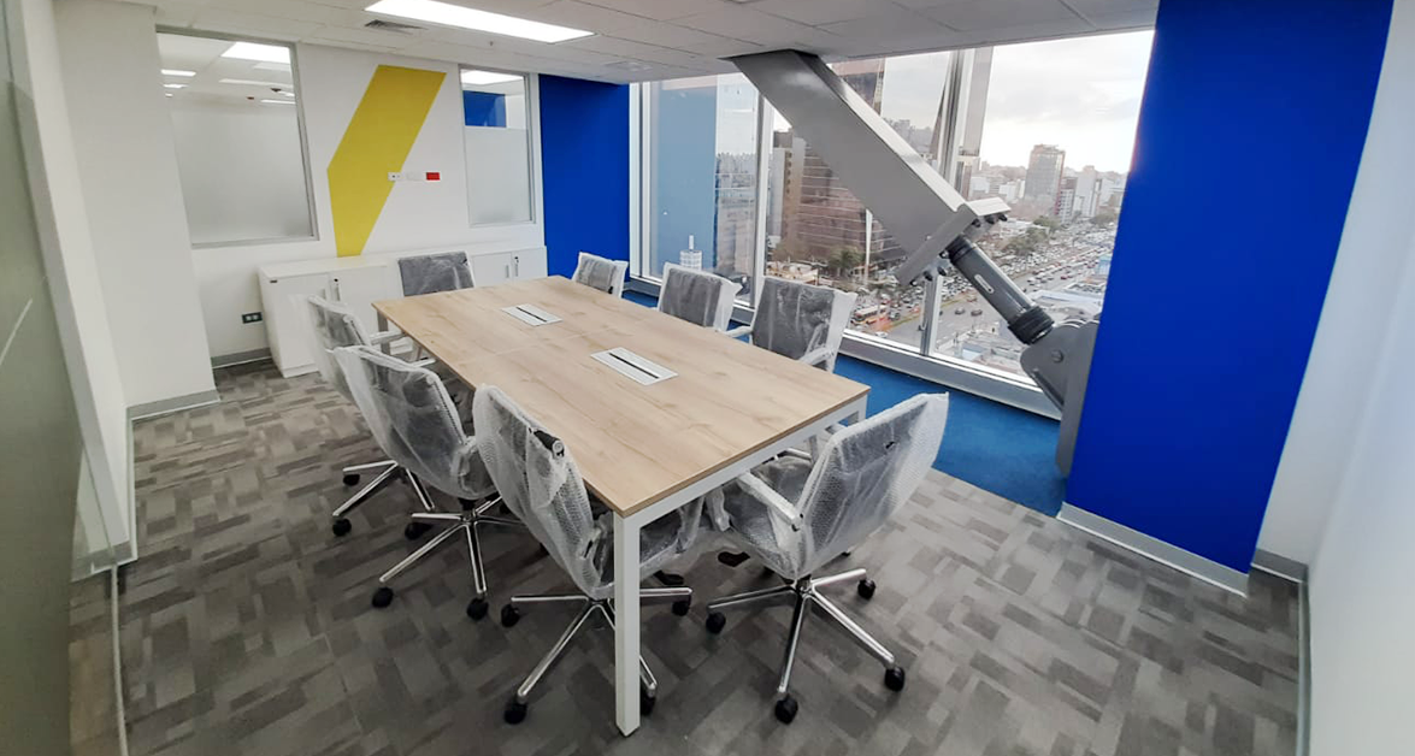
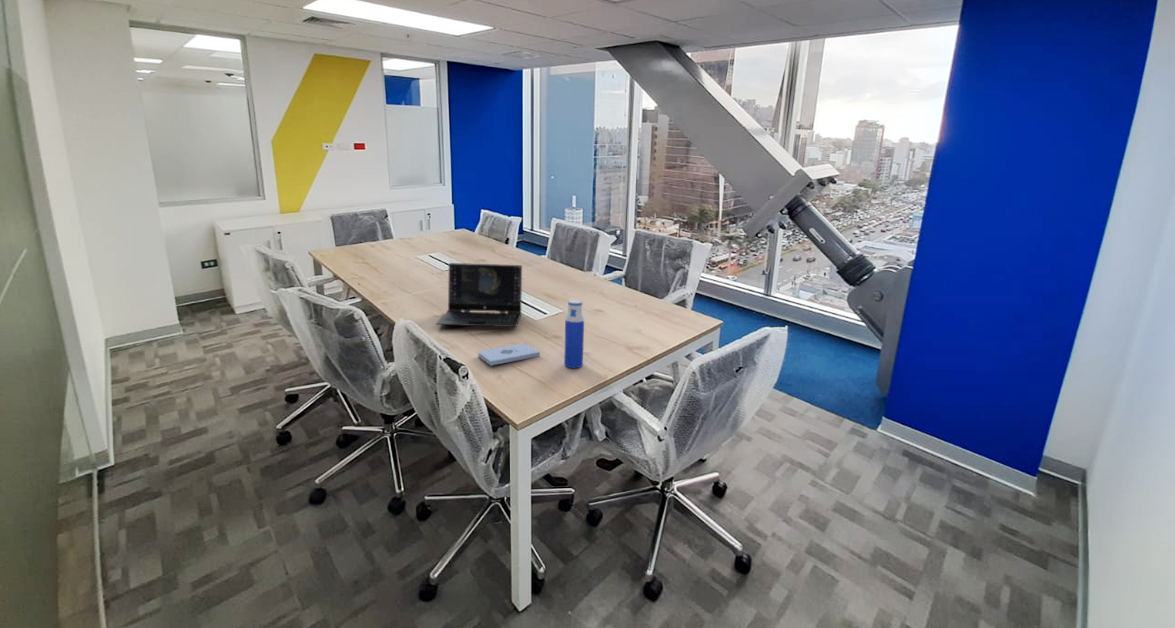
+ water bottle [563,299,585,369]
+ laptop [435,262,523,328]
+ notepad [477,343,541,366]
